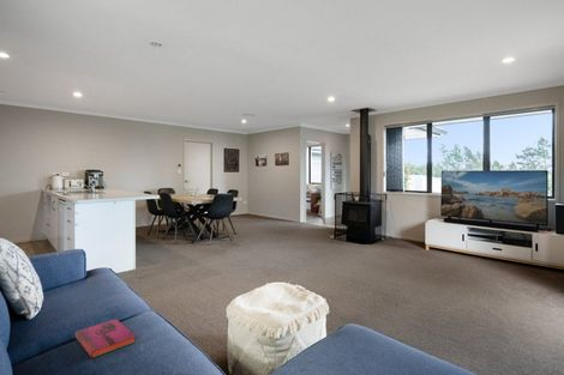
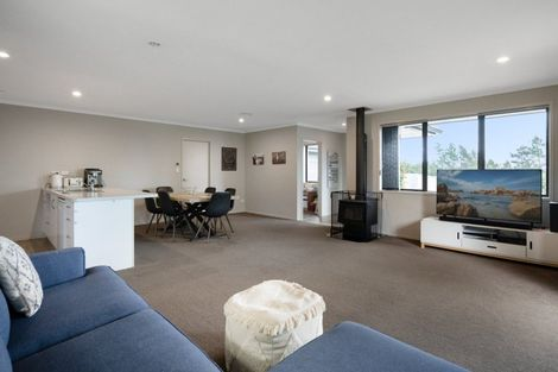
- hardback book [74,317,137,359]
